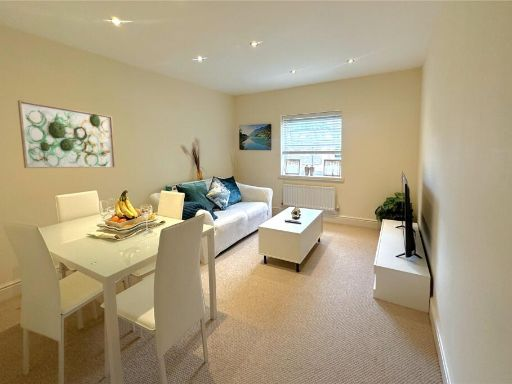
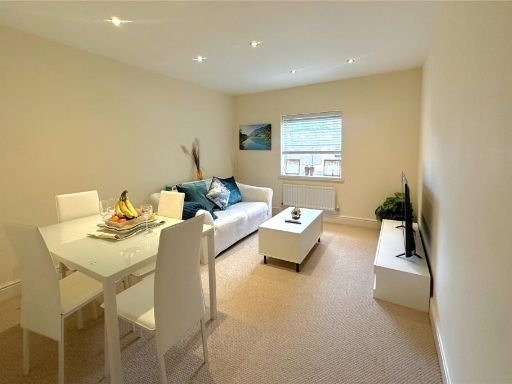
- wall art [17,99,116,169]
